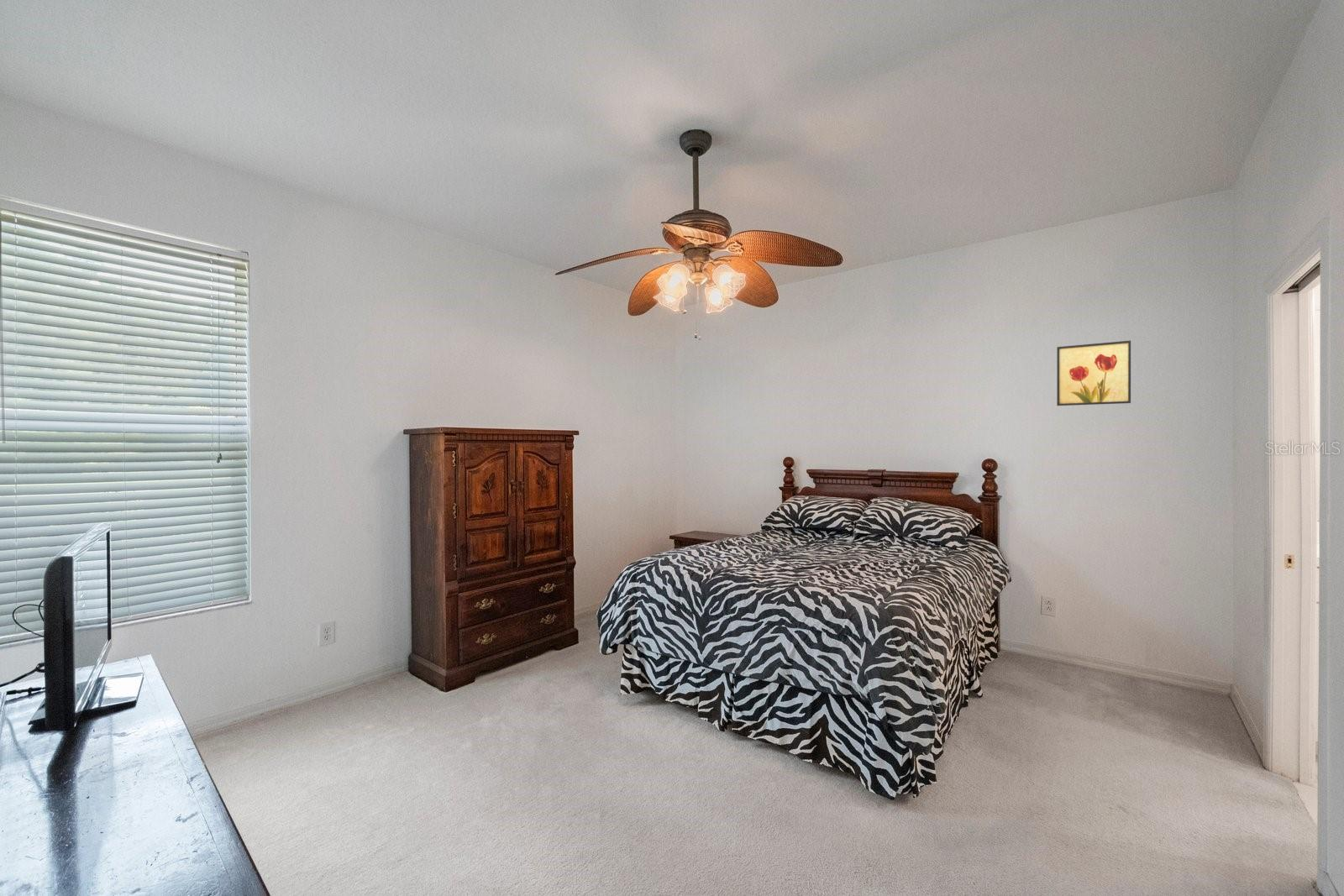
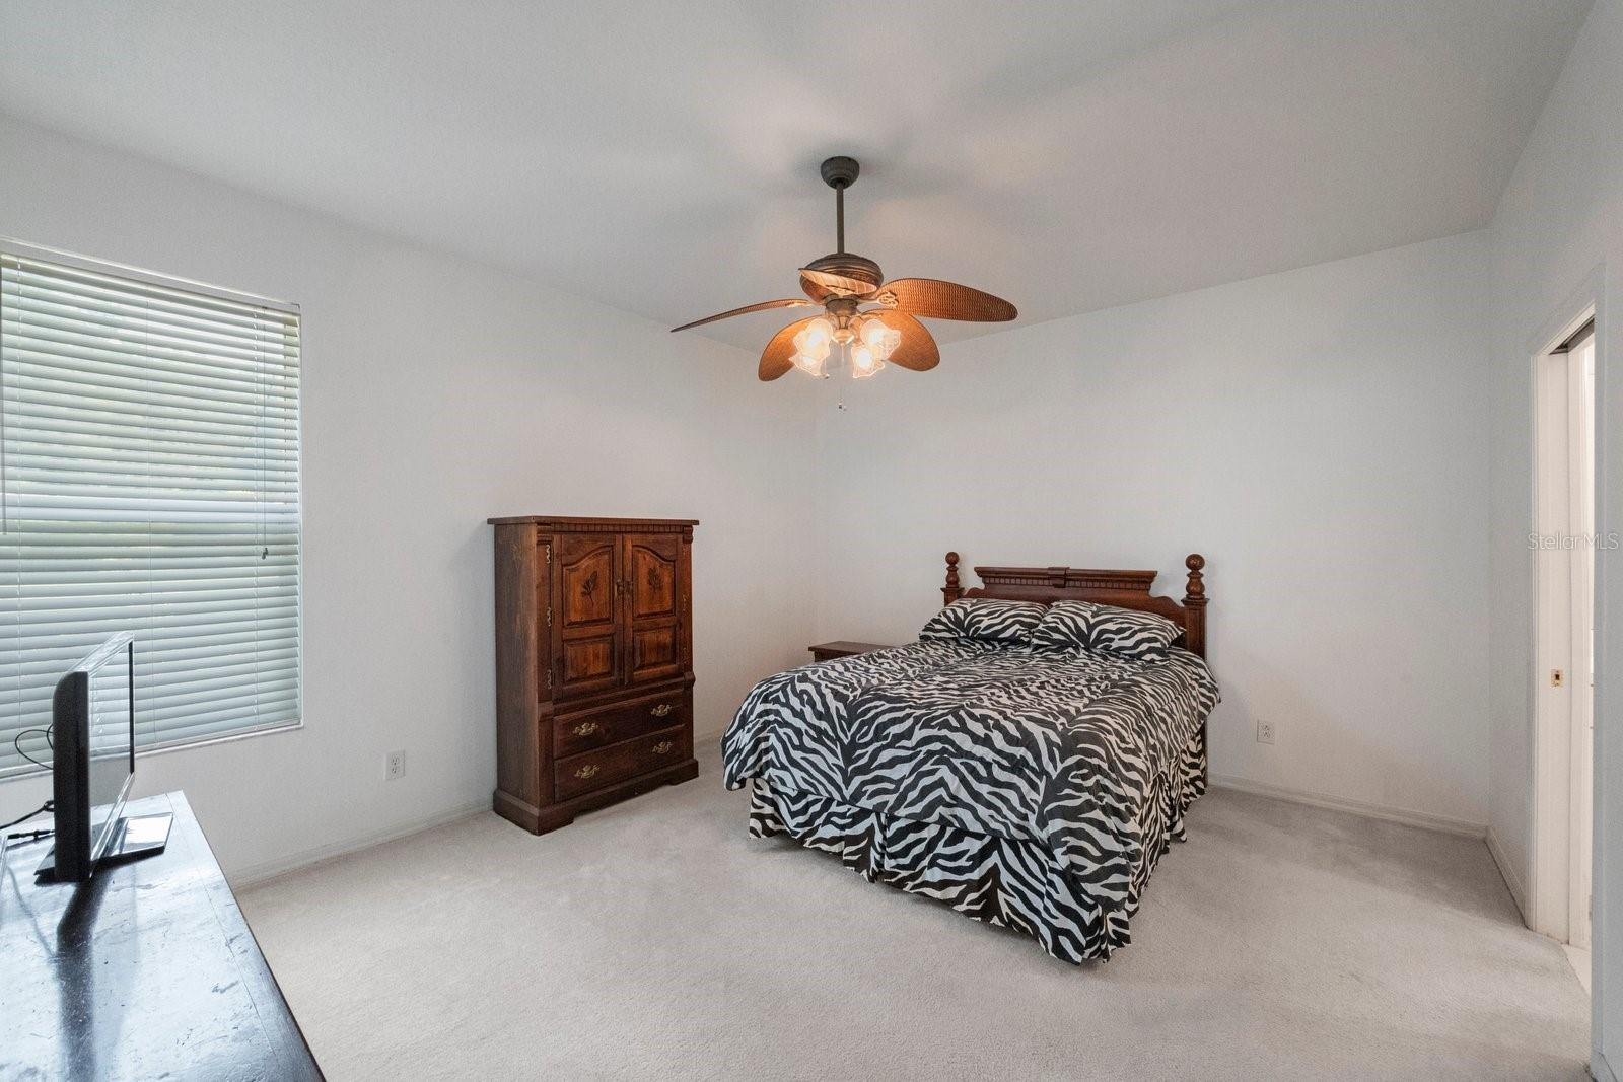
- wall art [1056,340,1131,406]
